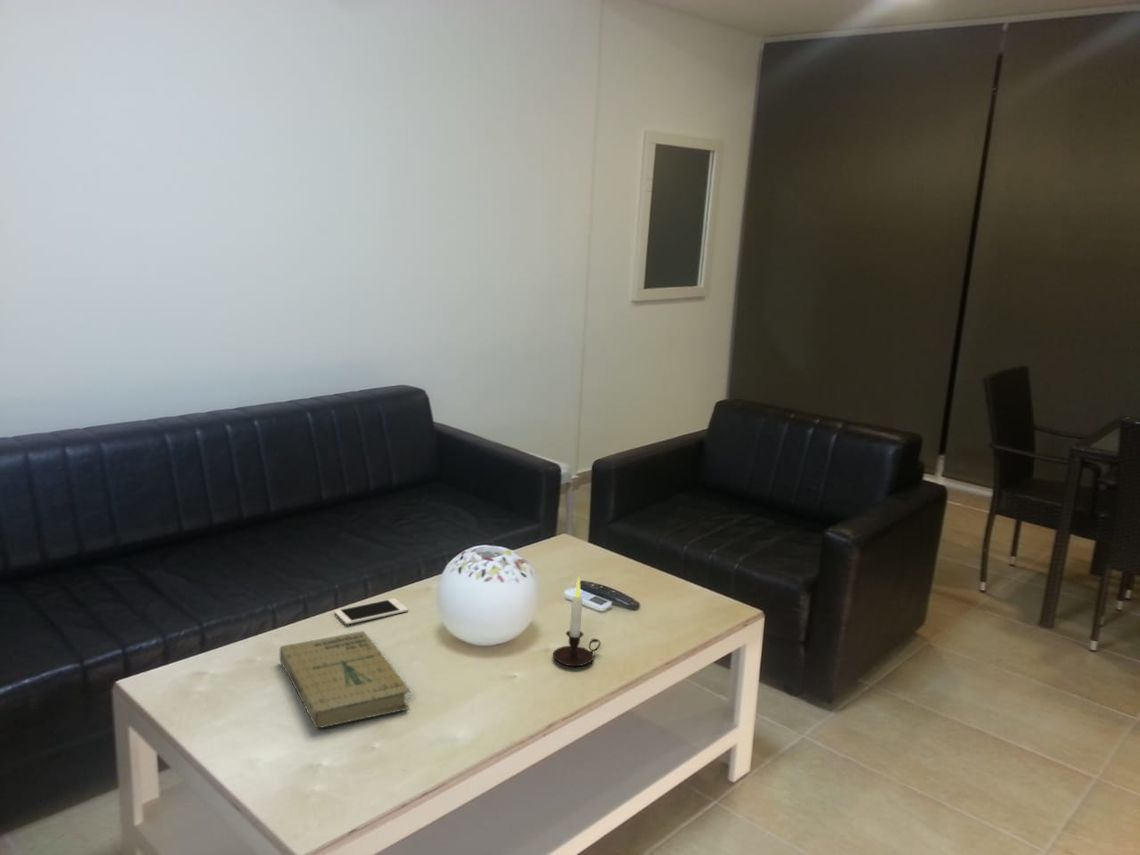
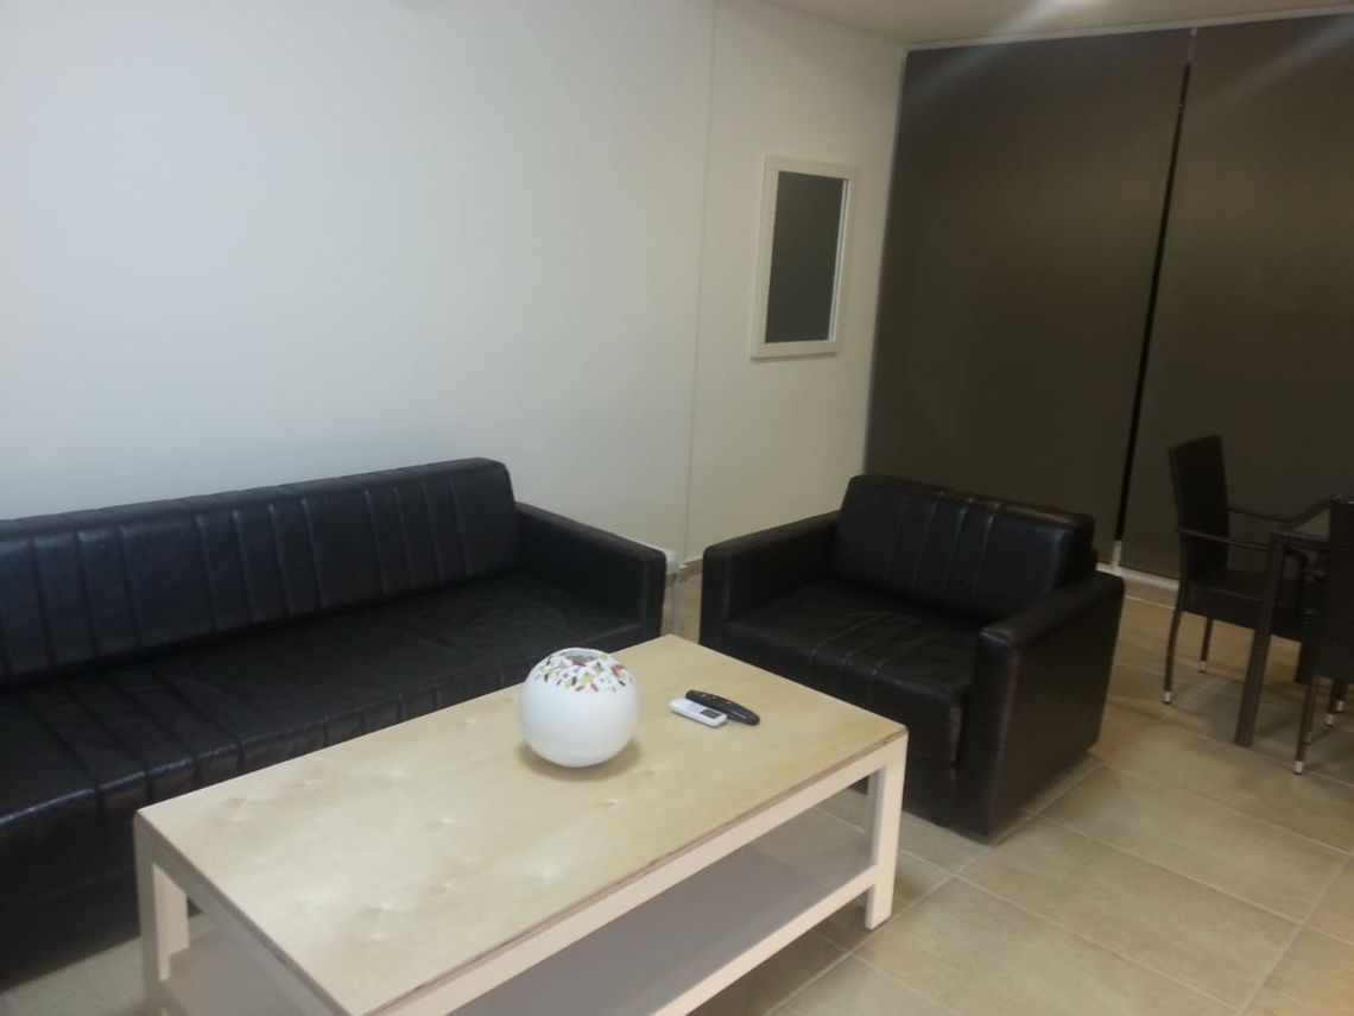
- cell phone [334,597,409,625]
- book [279,630,411,729]
- candle [552,576,601,667]
